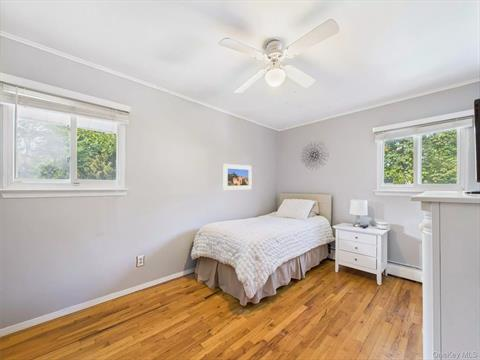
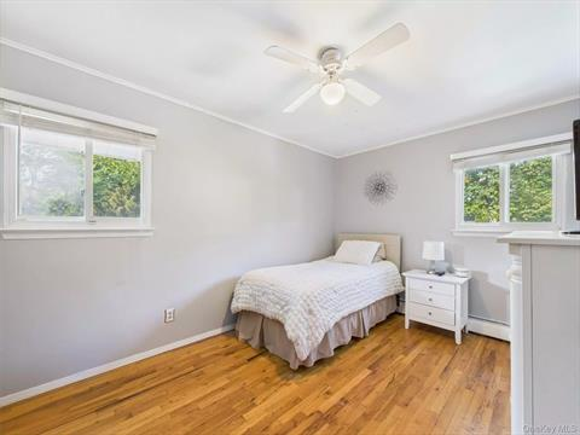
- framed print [222,163,253,191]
